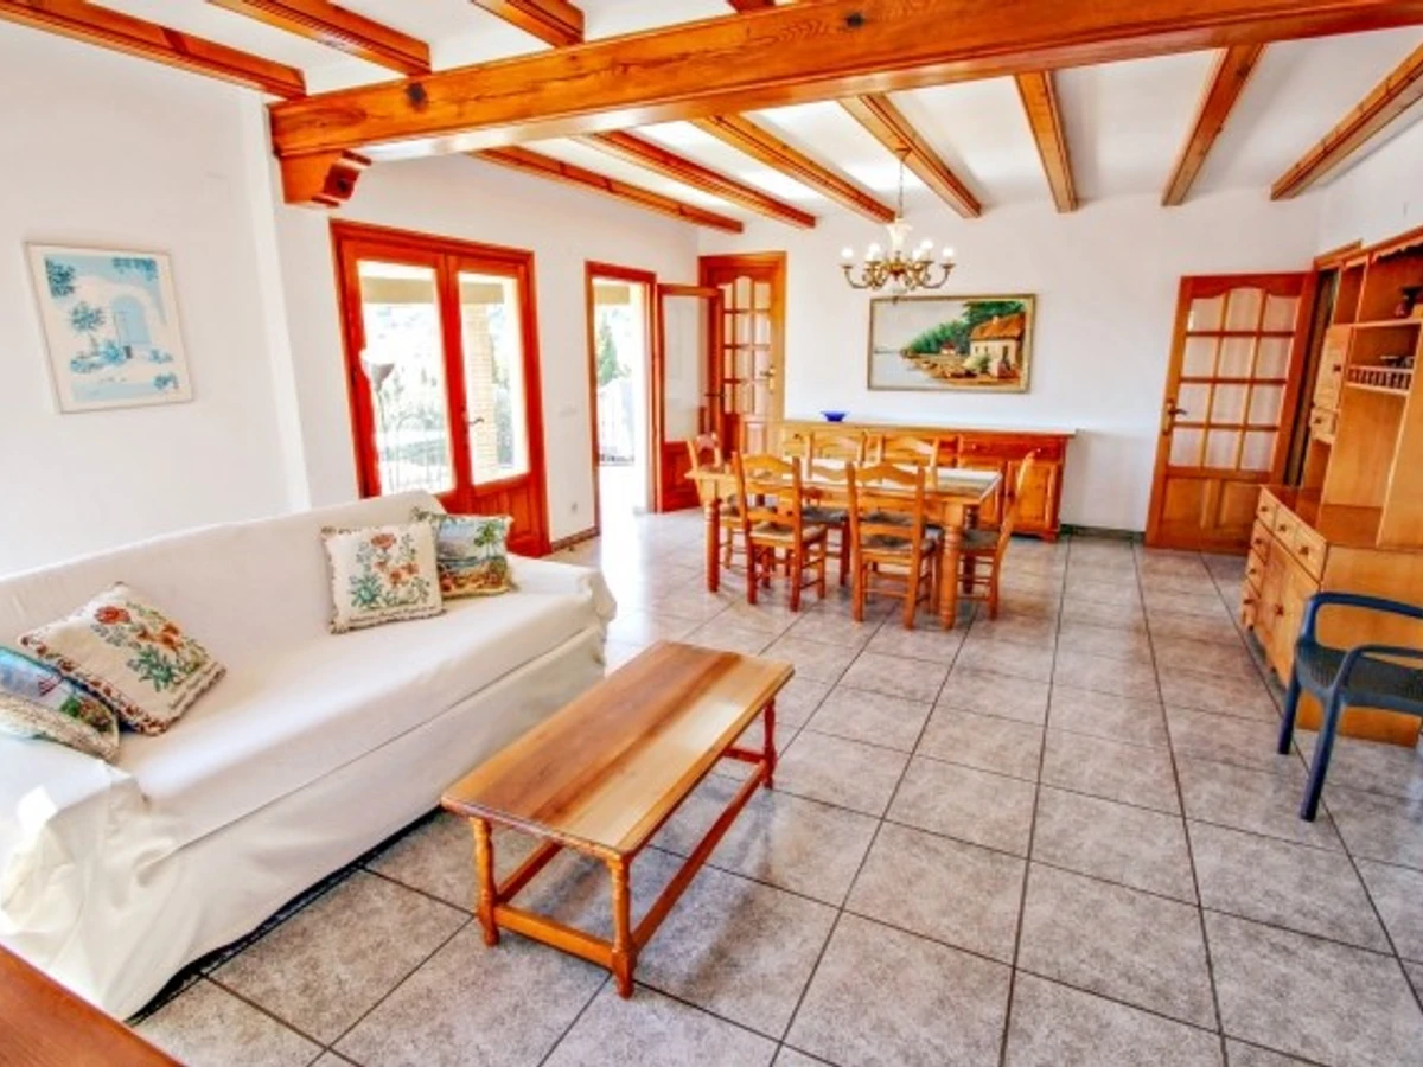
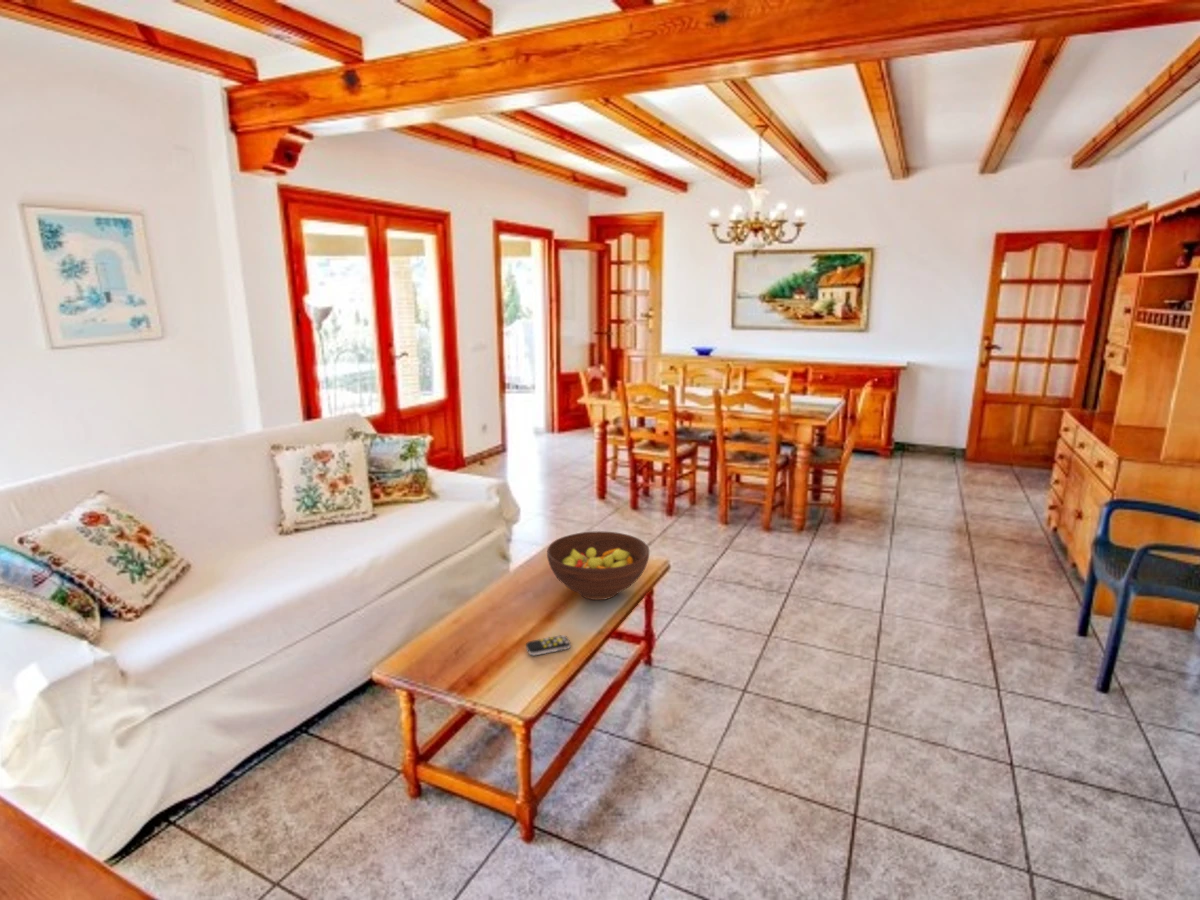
+ fruit bowl [546,530,650,601]
+ remote control [525,634,572,657]
